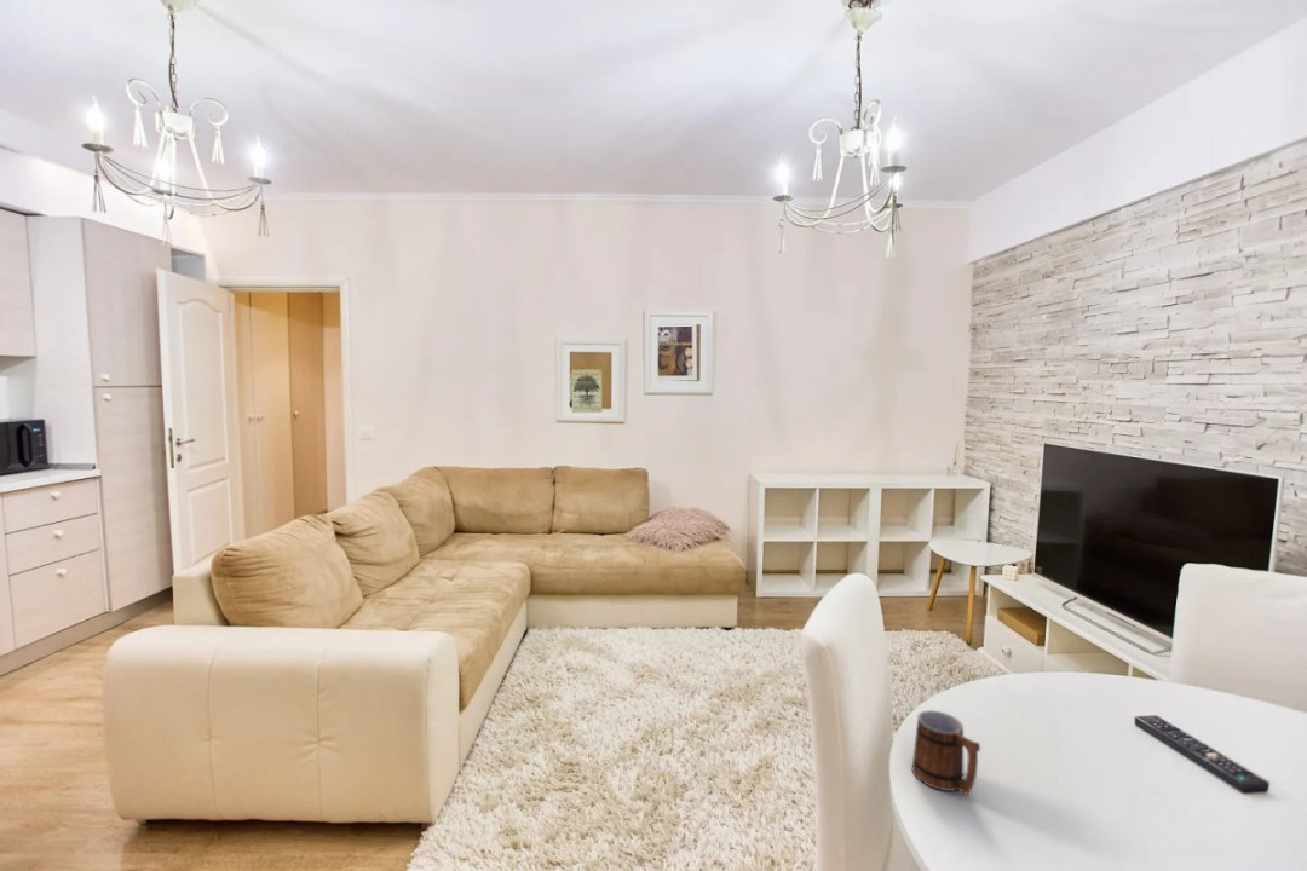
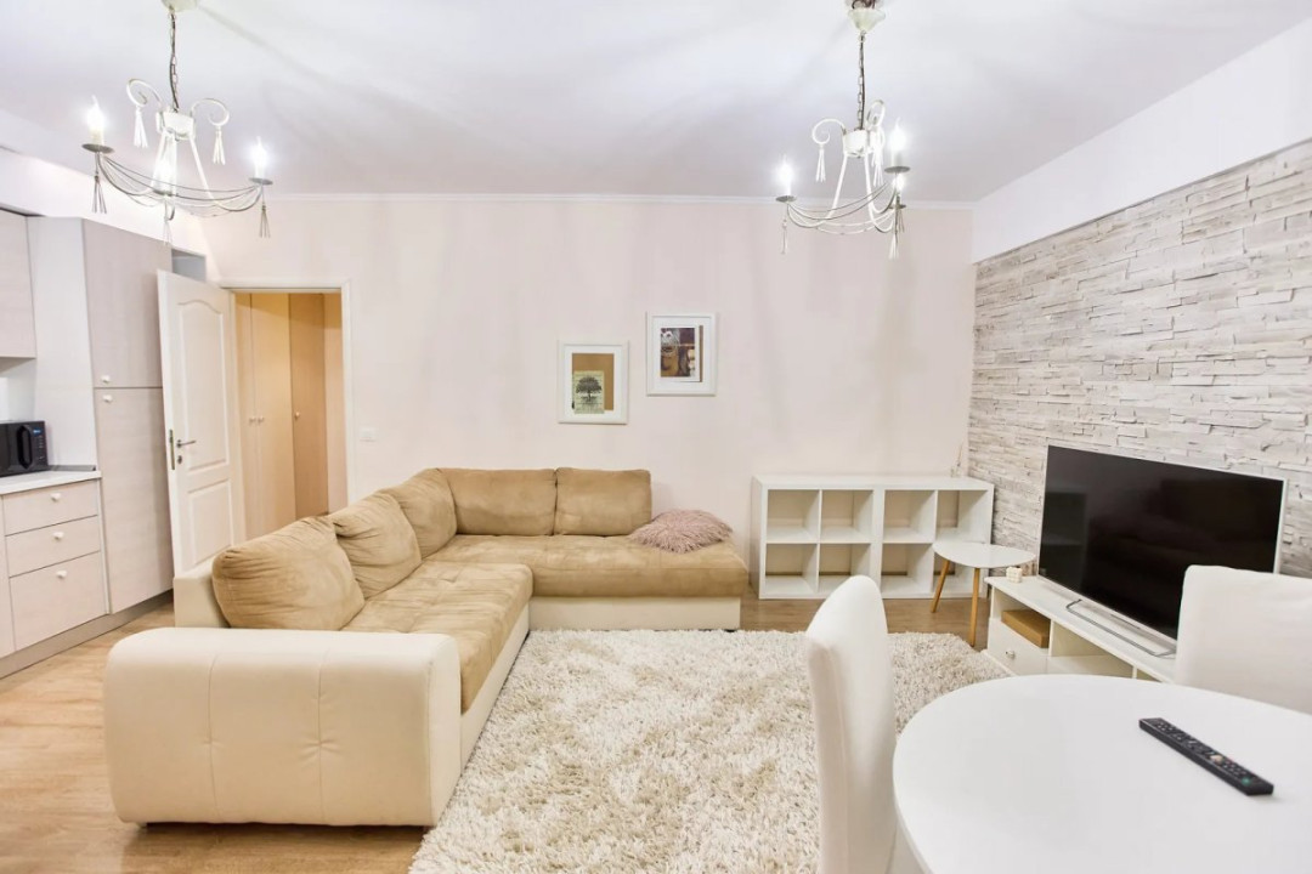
- mug [911,709,981,795]
